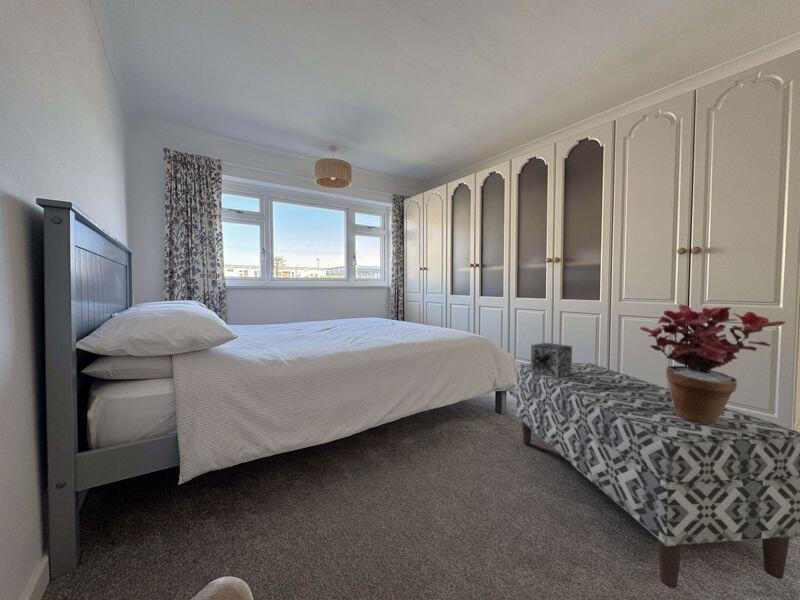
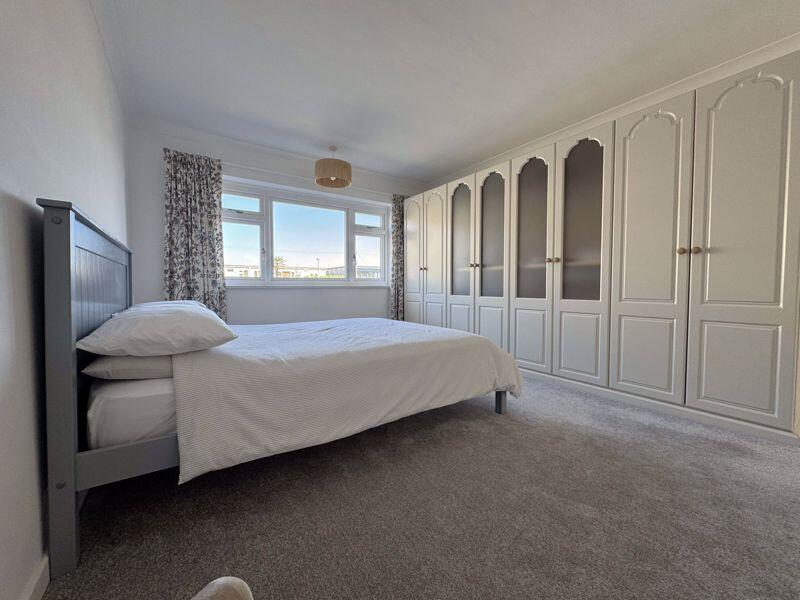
- potted plant [639,303,787,425]
- bench [515,362,800,589]
- decorative box [530,342,573,378]
